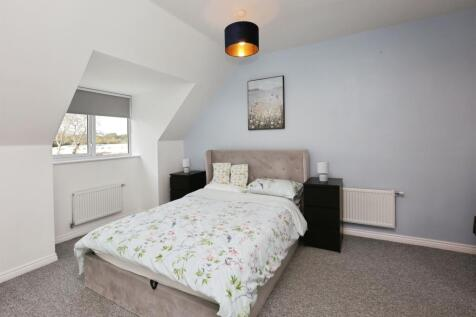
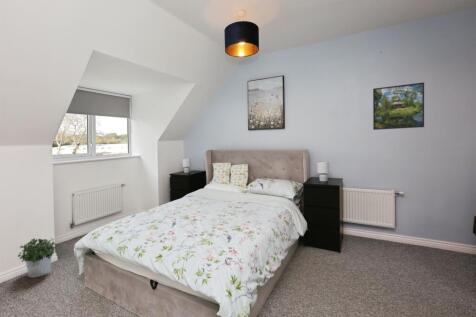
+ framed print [372,81,425,131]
+ potted plant [17,237,57,279]
